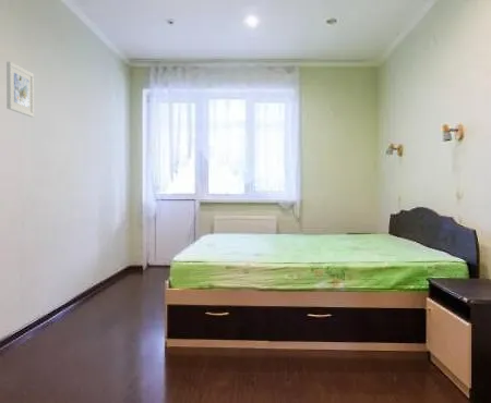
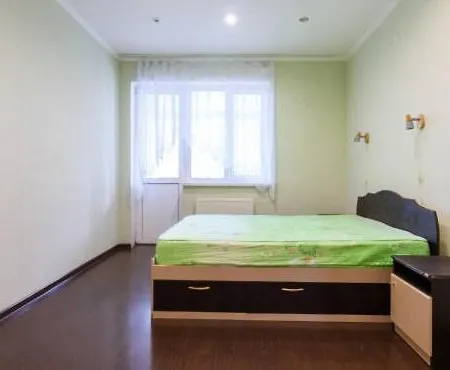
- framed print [5,61,35,118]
